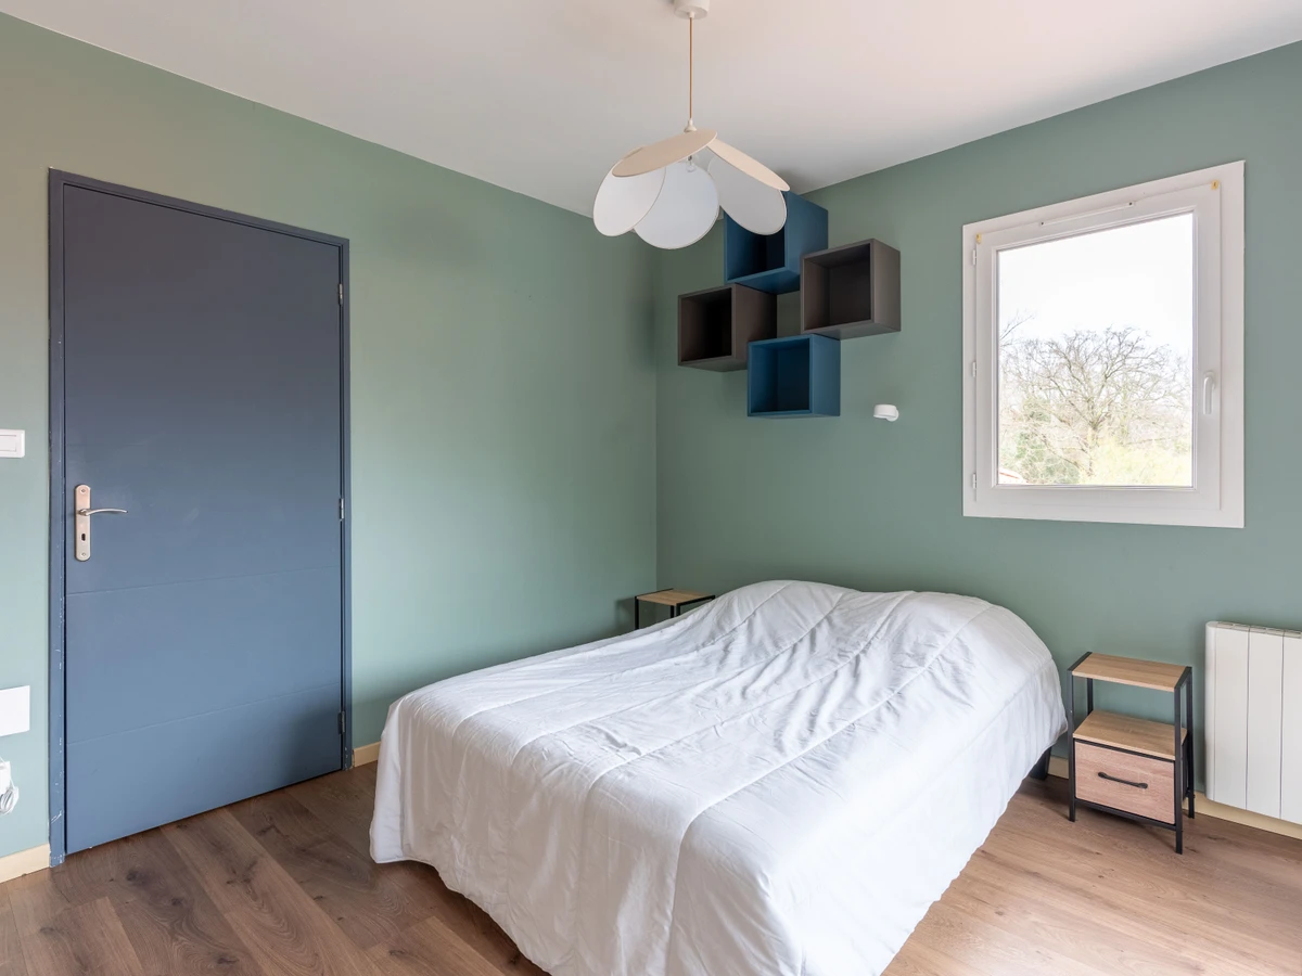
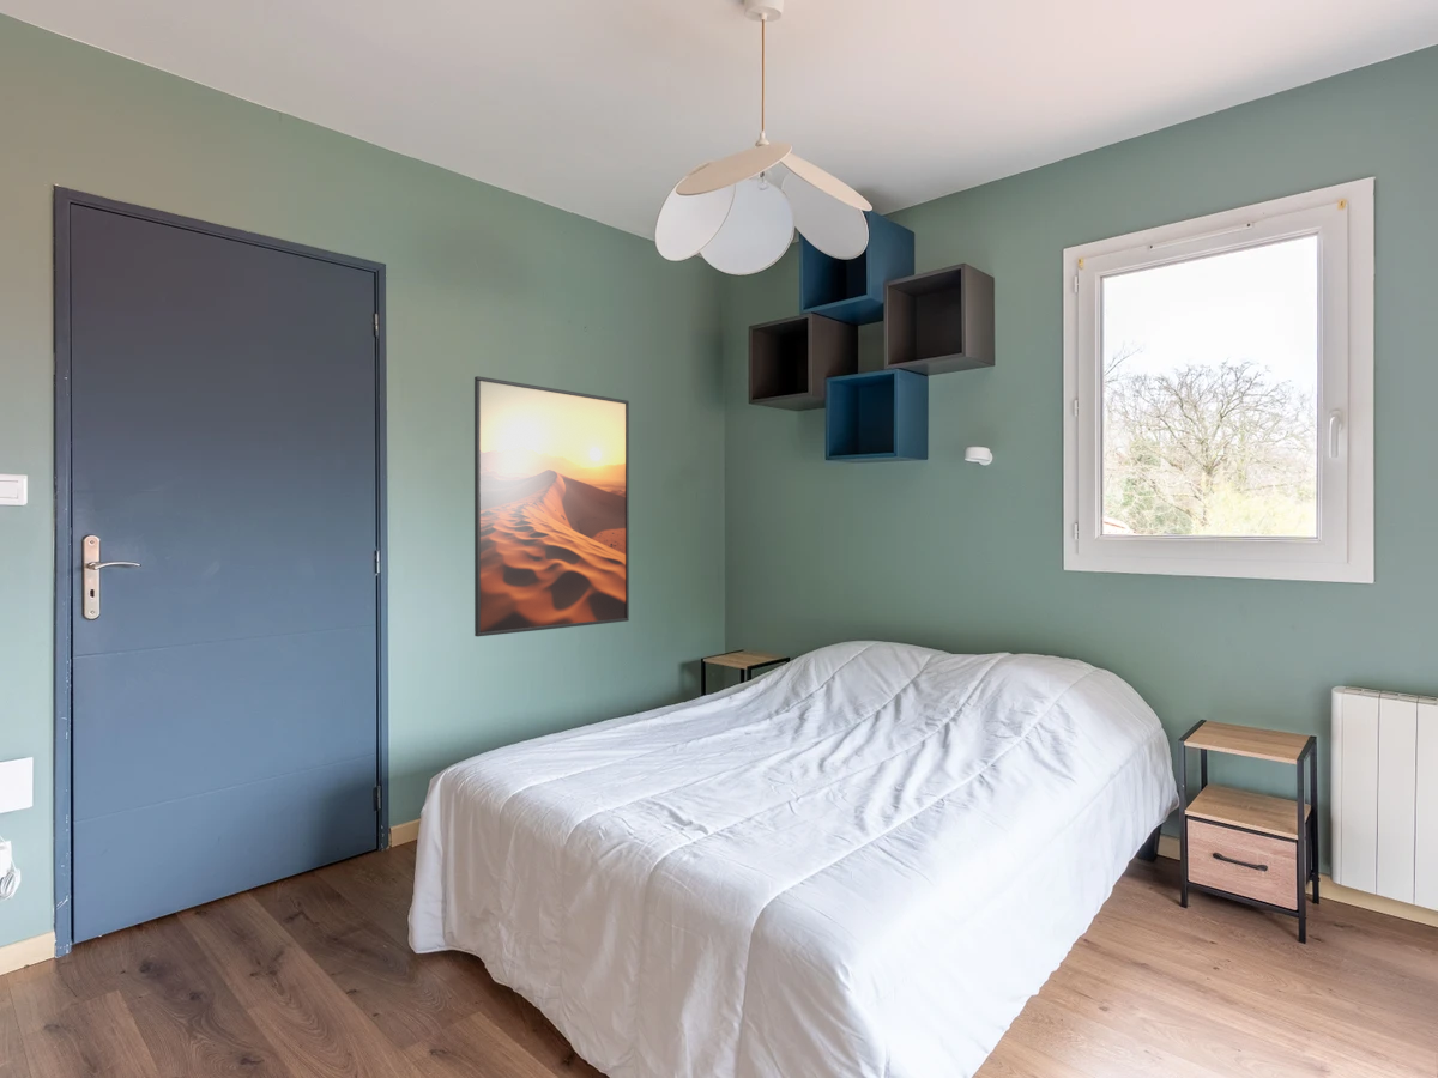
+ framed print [473,375,630,637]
